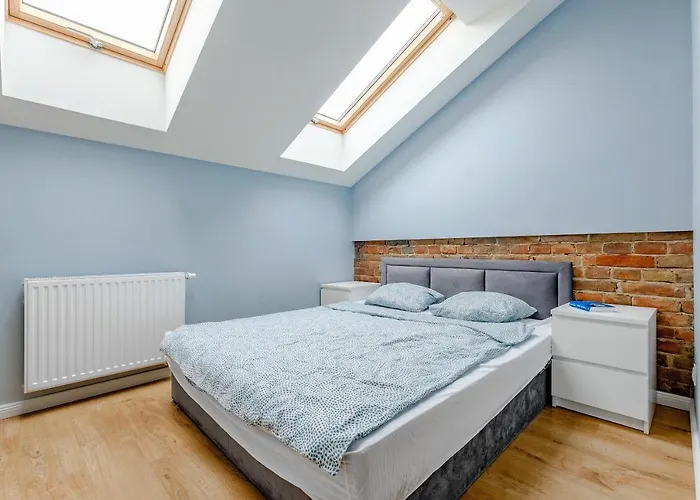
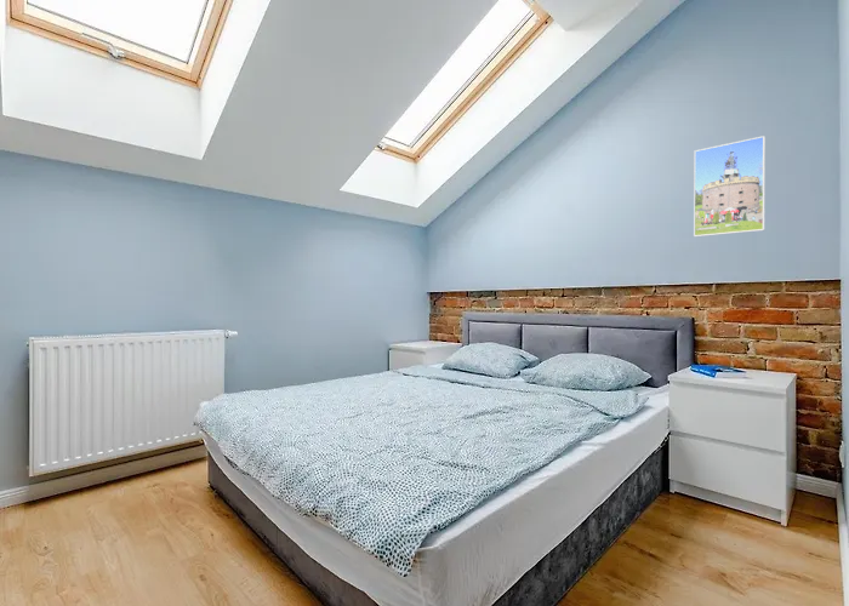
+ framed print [693,135,767,238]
